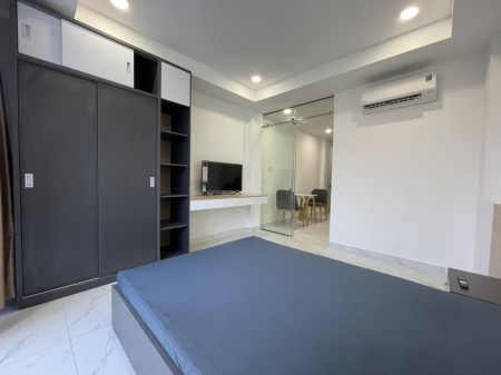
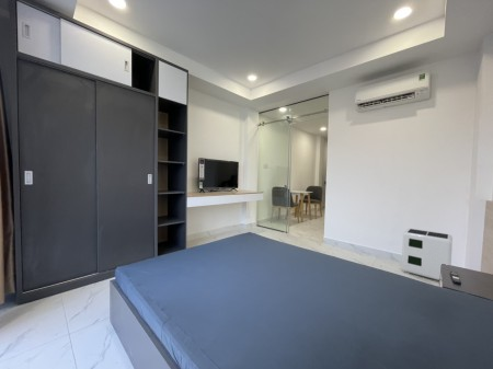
+ air purifier [401,228,454,281]
